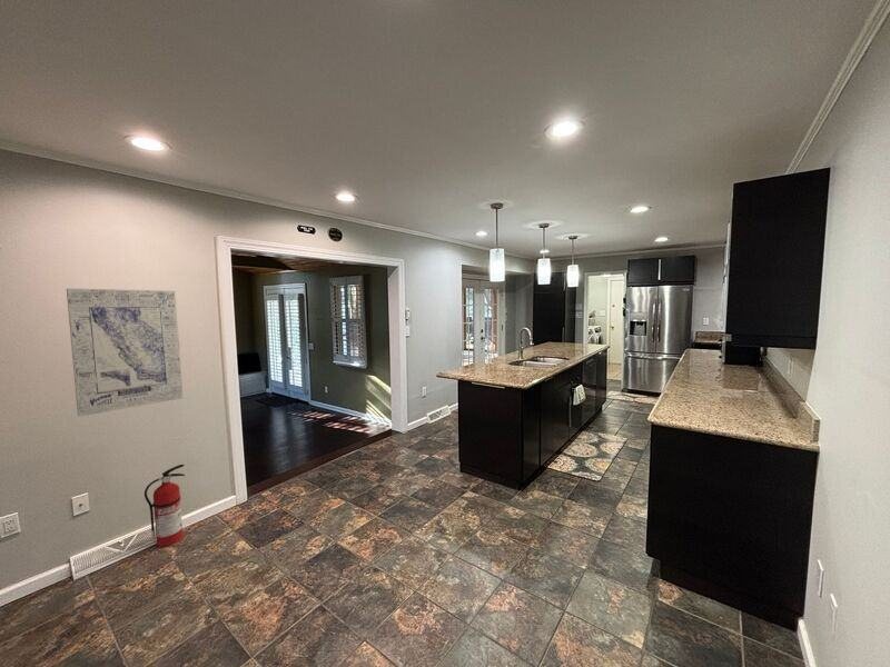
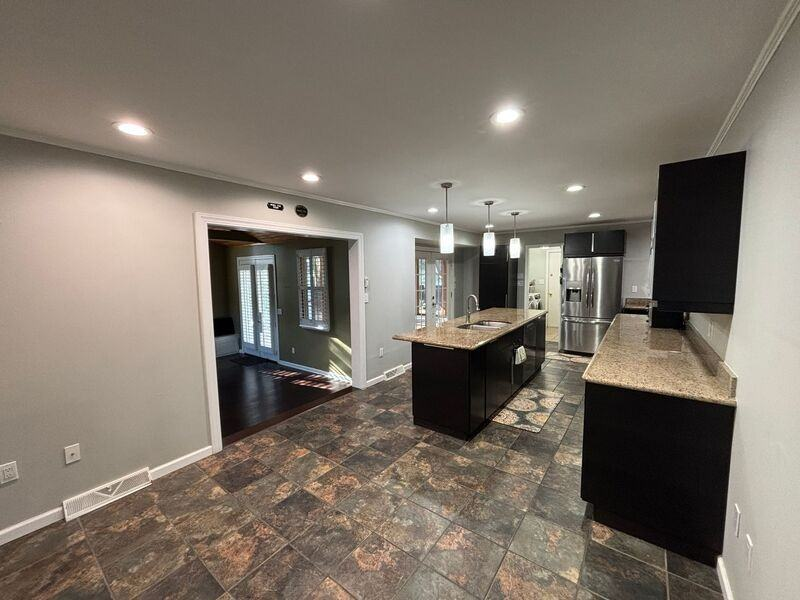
- fire extinguisher [144,464,186,548]
- wall art [66,287,184,417]
